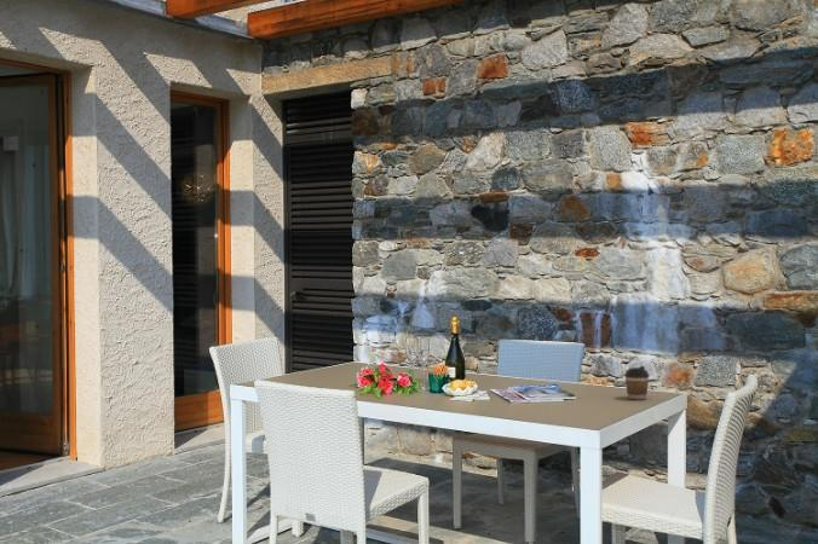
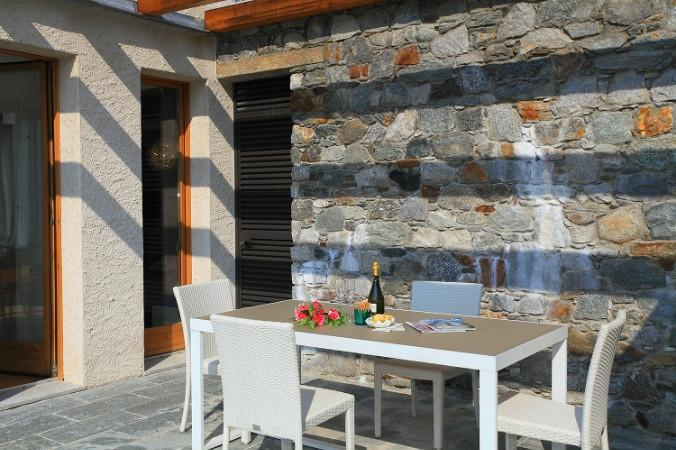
- coffee cup [623,365,651,400]
